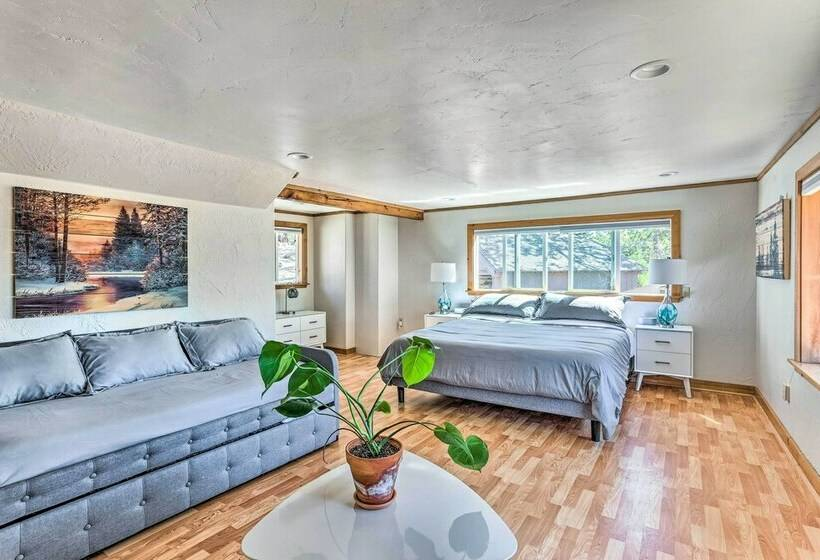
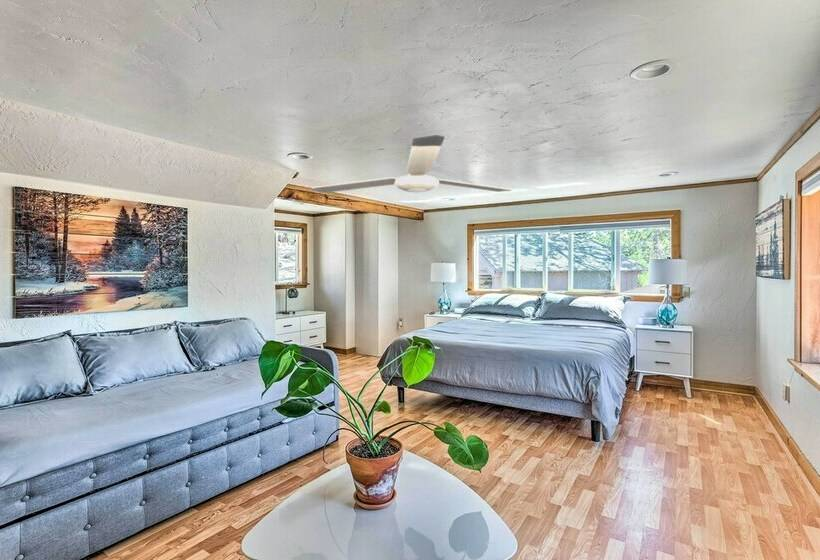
+ ceiling fan [310,134,514,194]
